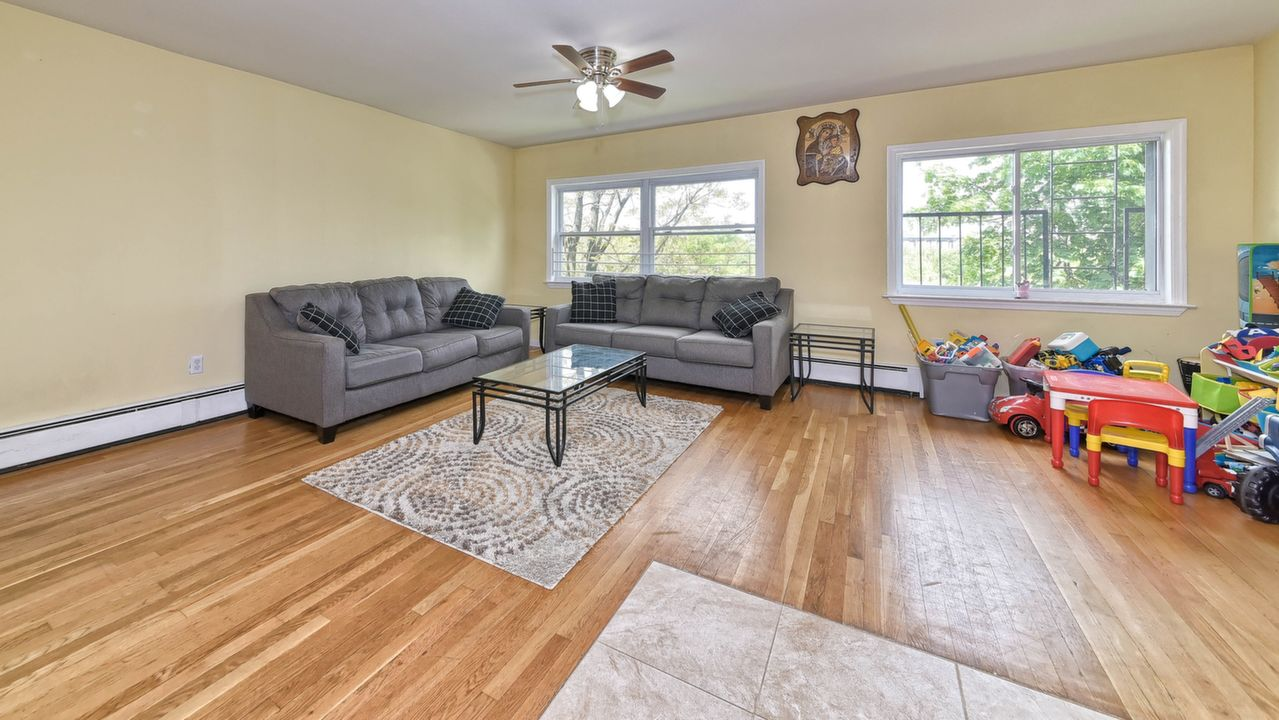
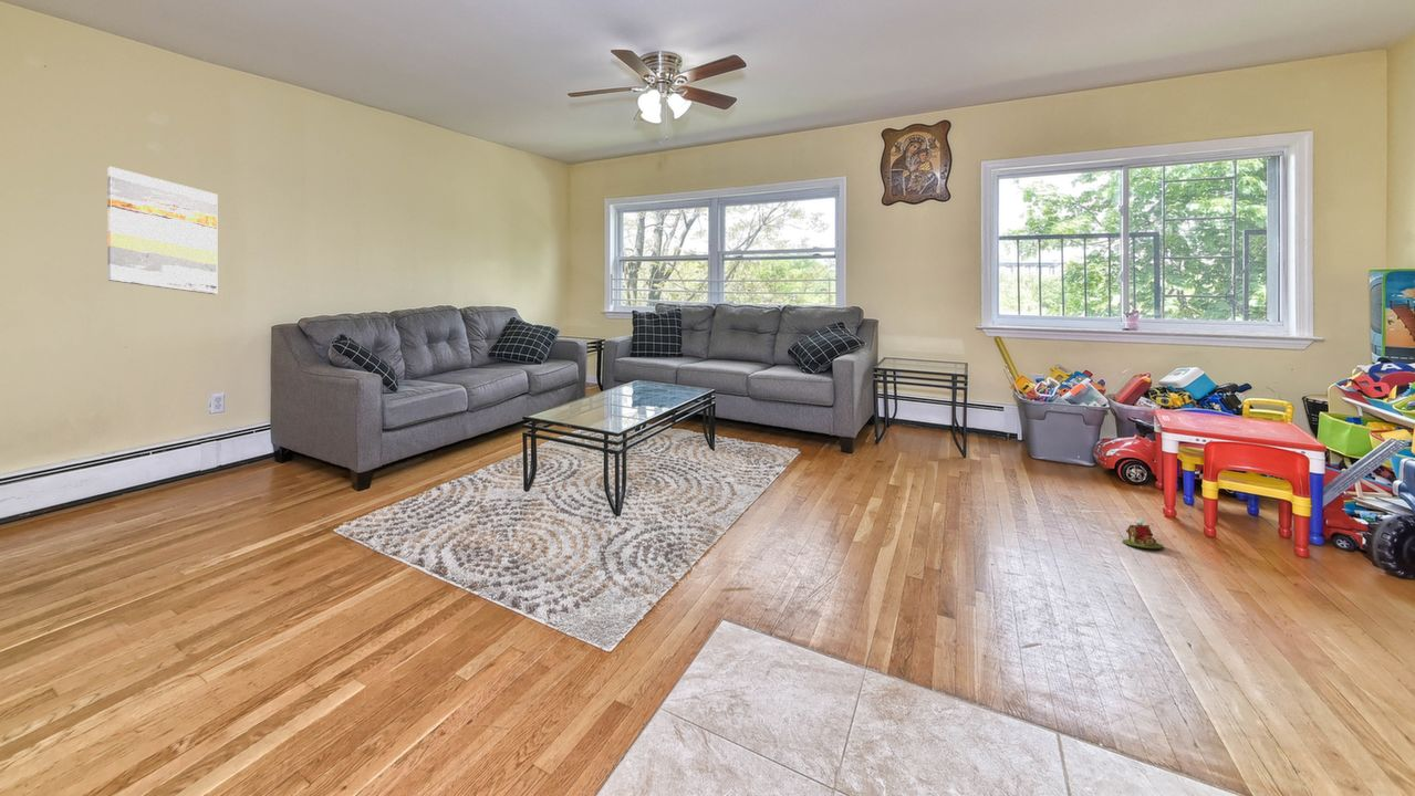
+ toy house [1122,516,1165,549]
+ wall art [106,166,218,295]
